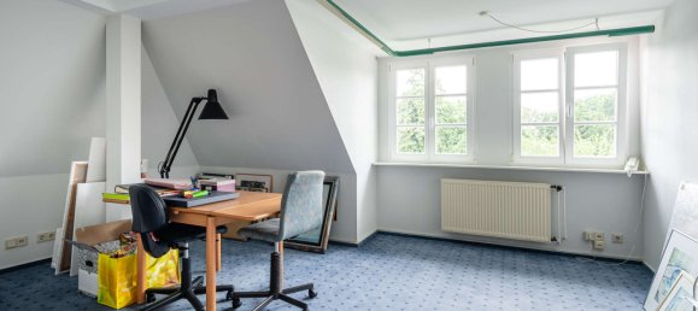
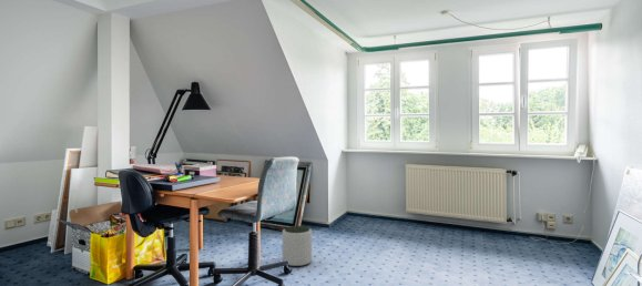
+ plant pot [282,225,313,267]
